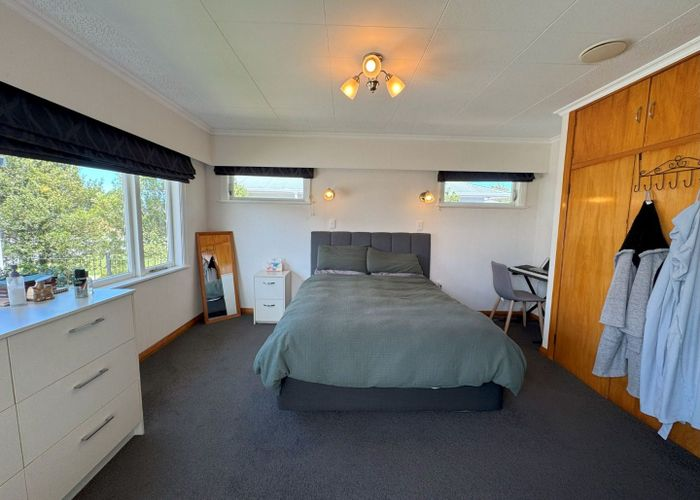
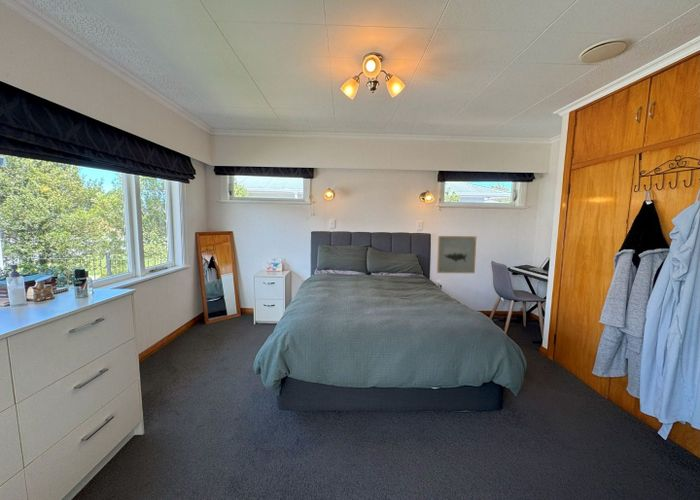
+ wall art [436,235,478,274]
